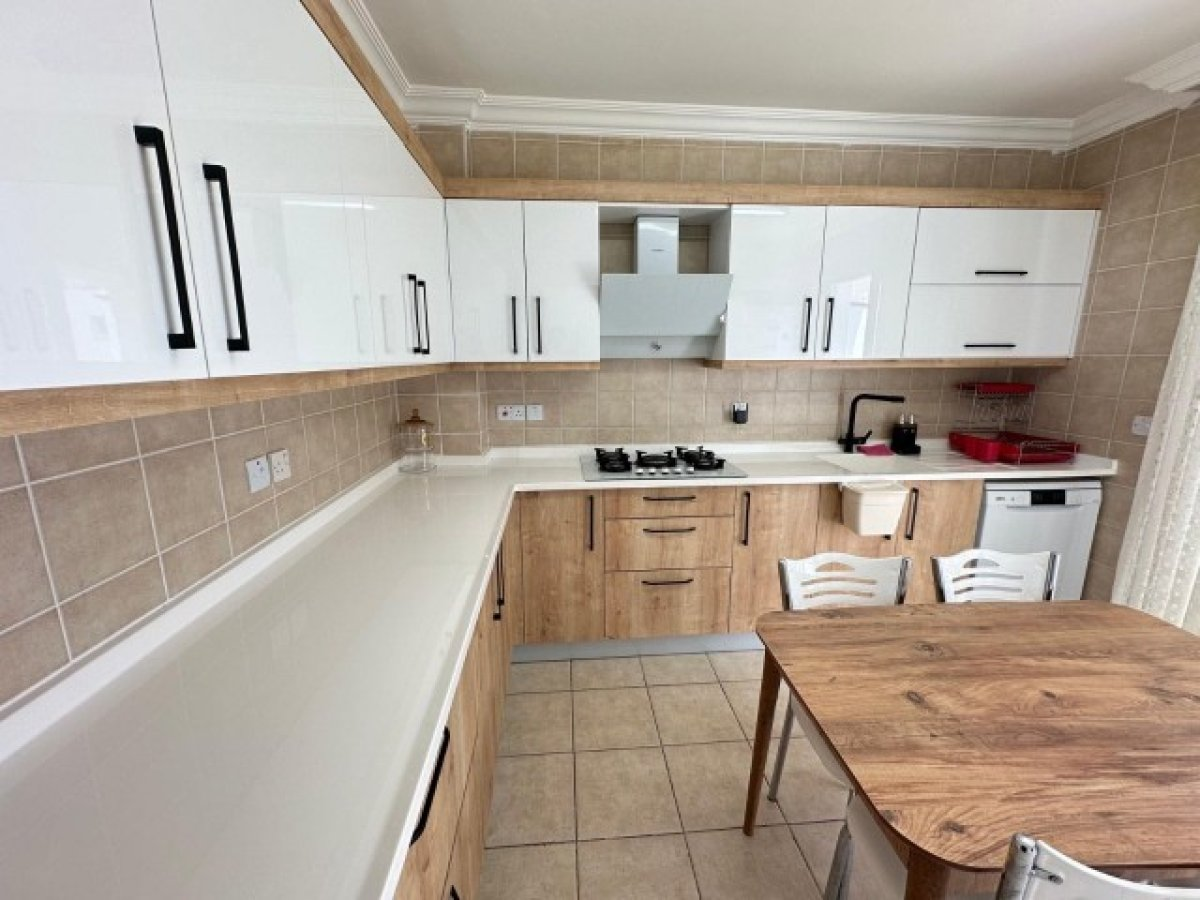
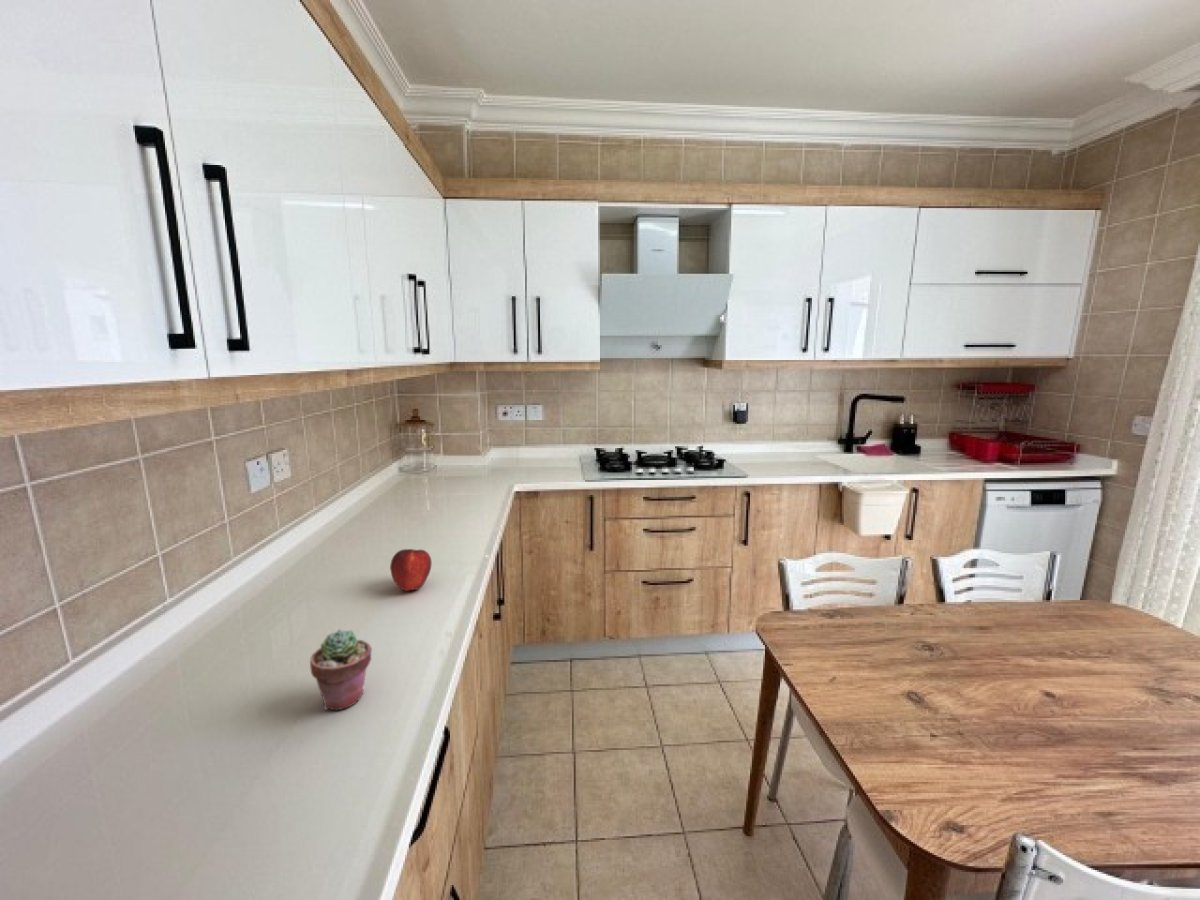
+ potted succulent [309,628,373,712]
+ apple [389,548,433,592]
